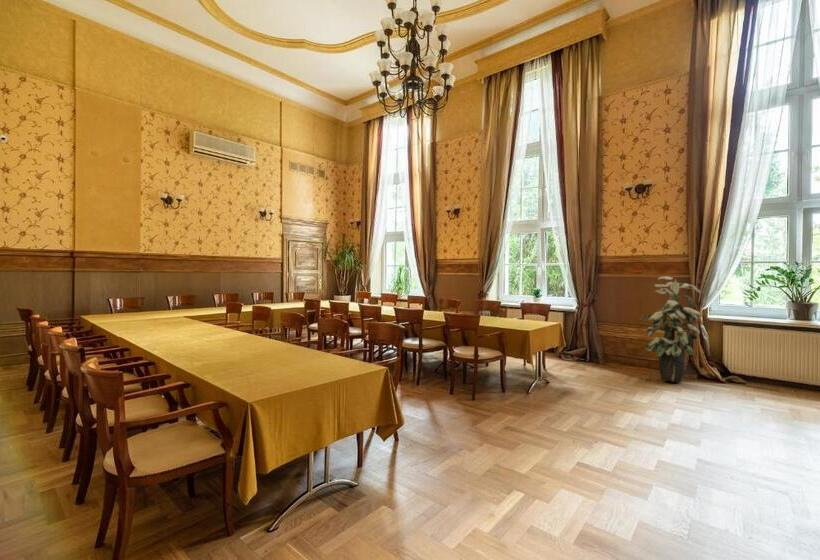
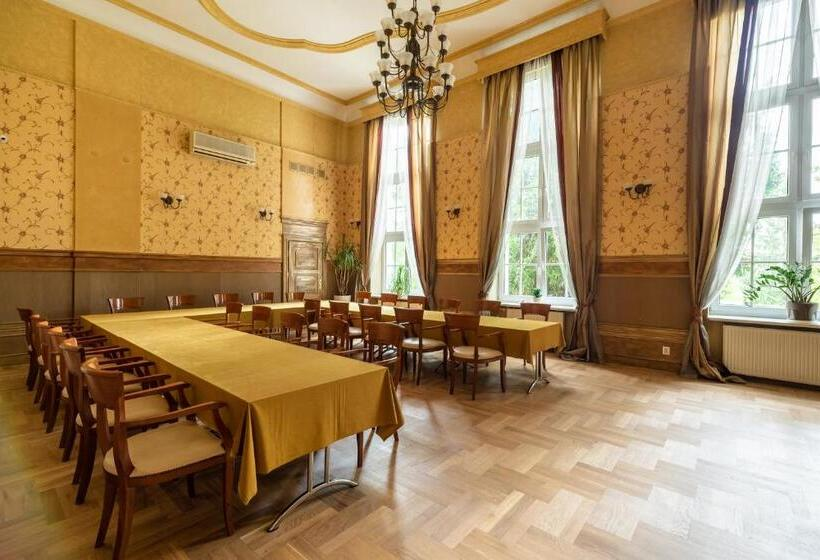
- indoor plant [640,275,702,383]
